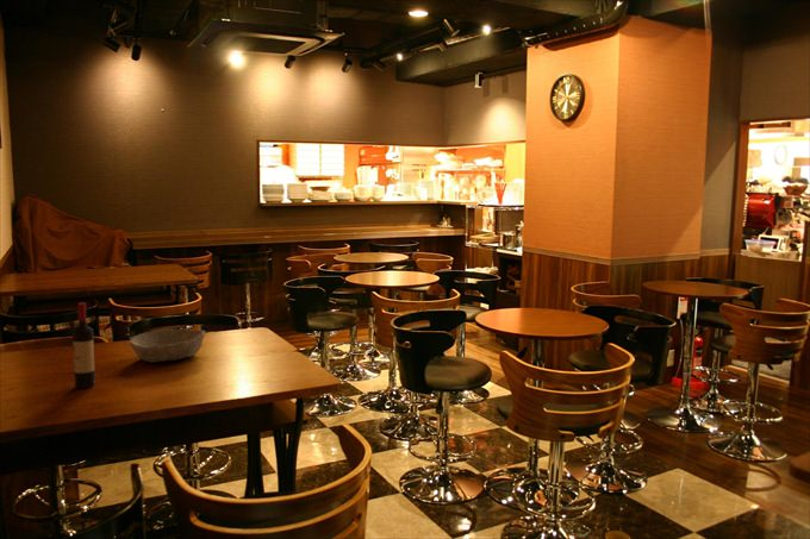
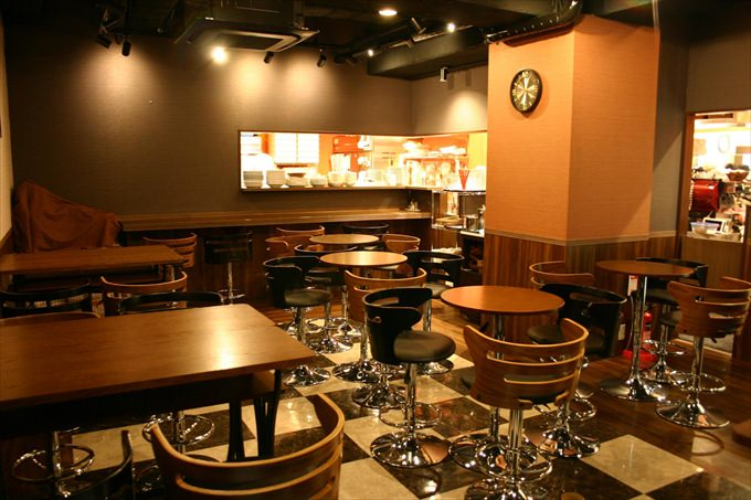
- bowl [129,328,206,363]
- wine bottle [71,301,96,389]
